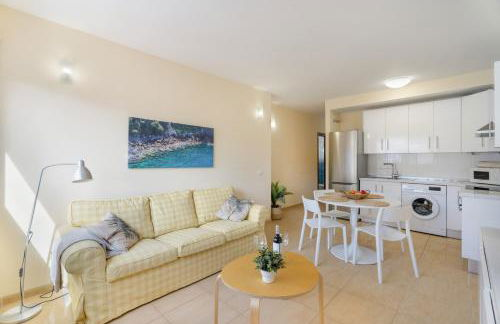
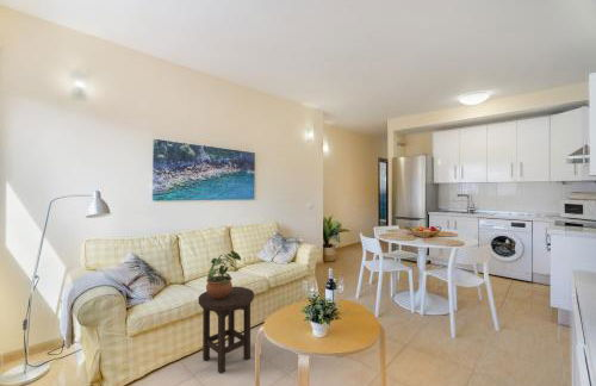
+ stool [198,286,255,374]
+ potted plant [205,250,242,299]
